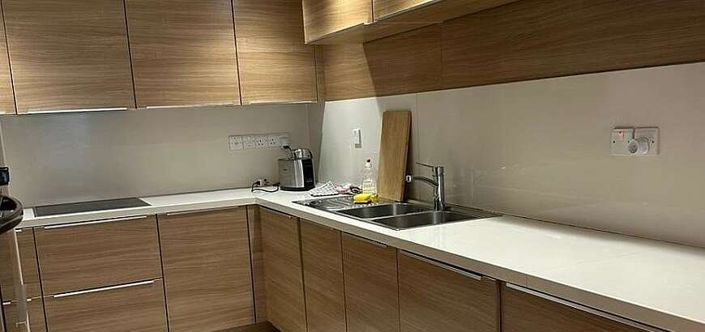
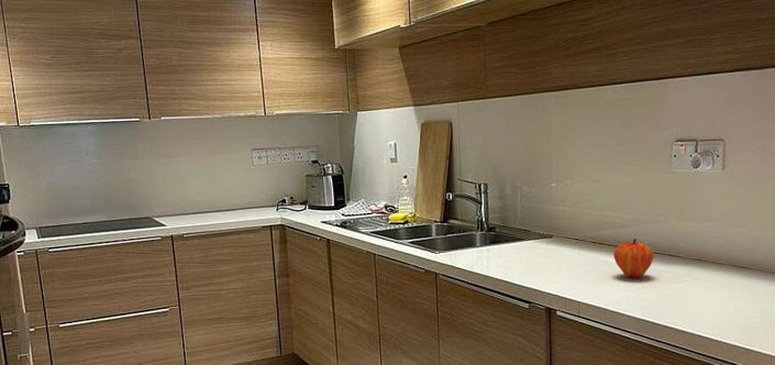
+ fruit [612,237,654,278]
